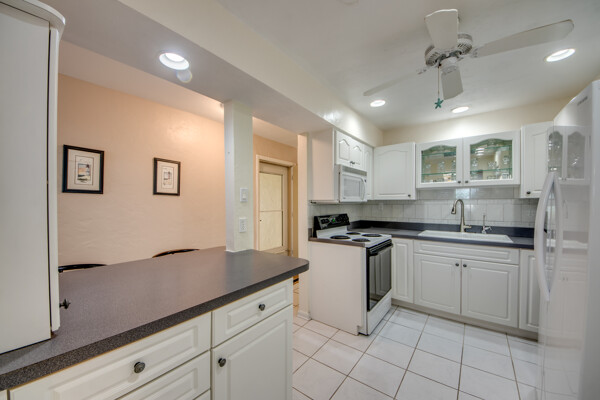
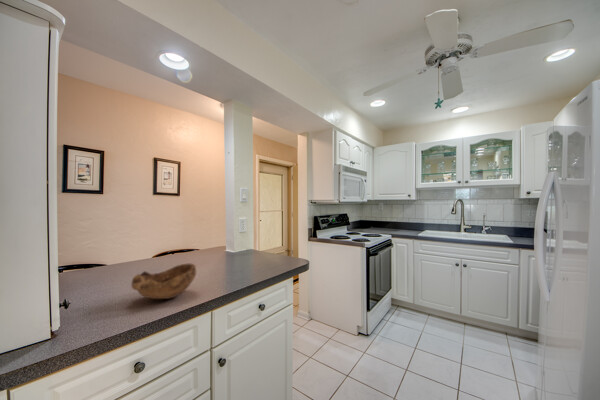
+ bowl [130,263,197,300]
